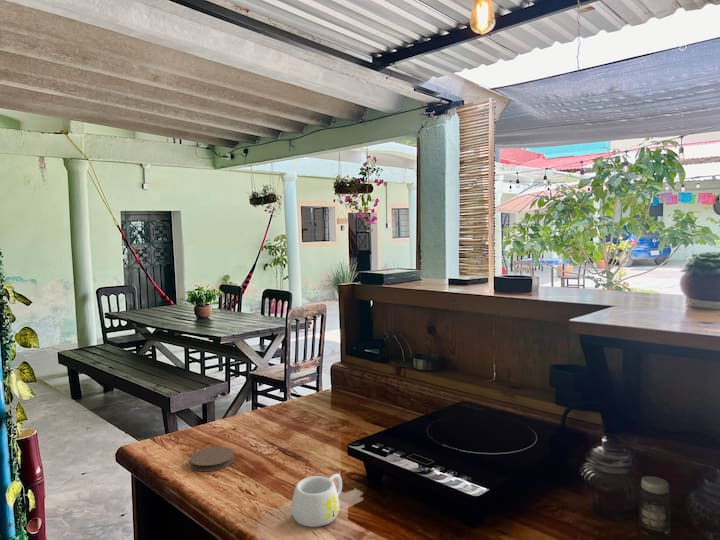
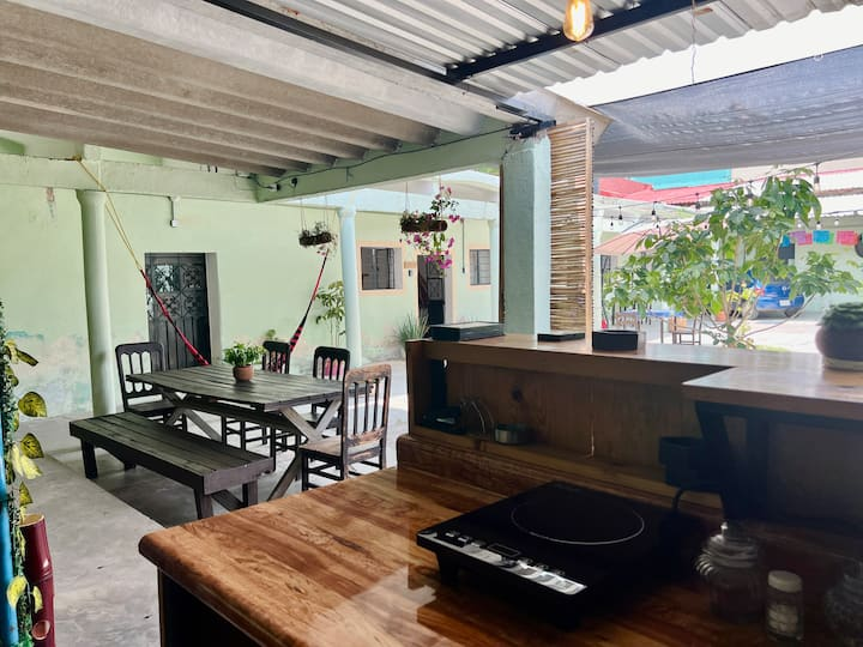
- mug [291,473,343,528]
- coaster [189,446,235,472]
